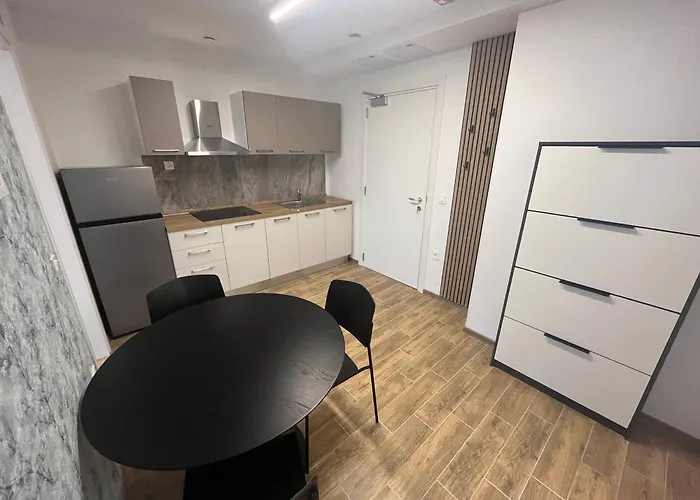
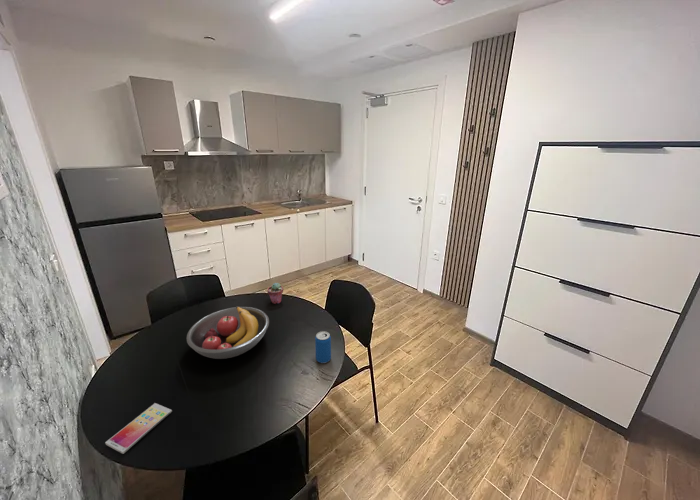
+ beverage can [314,330,332,364]
+ potted succulent [266,282,284,305]
+ smartphone [104,402,173,455]
+ fruit bowl [186,305,270,360]
